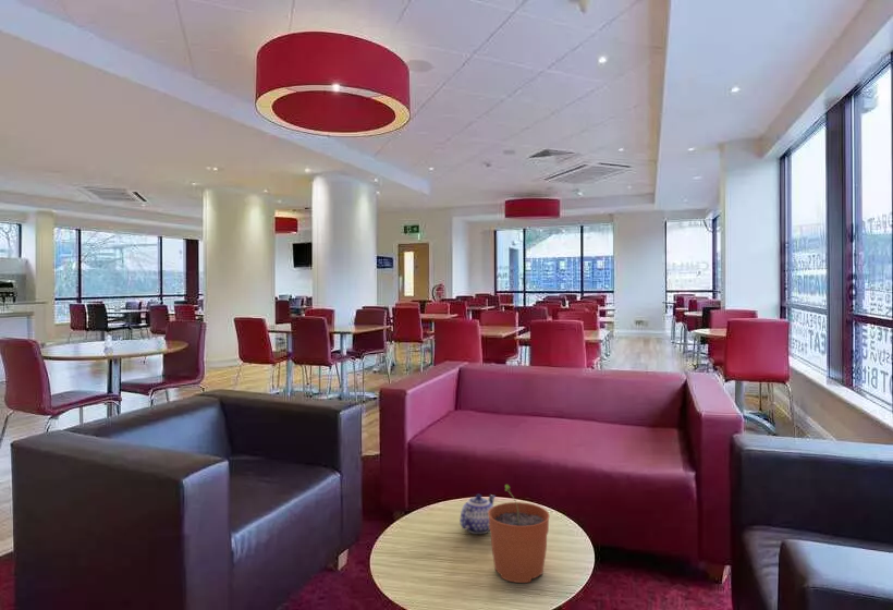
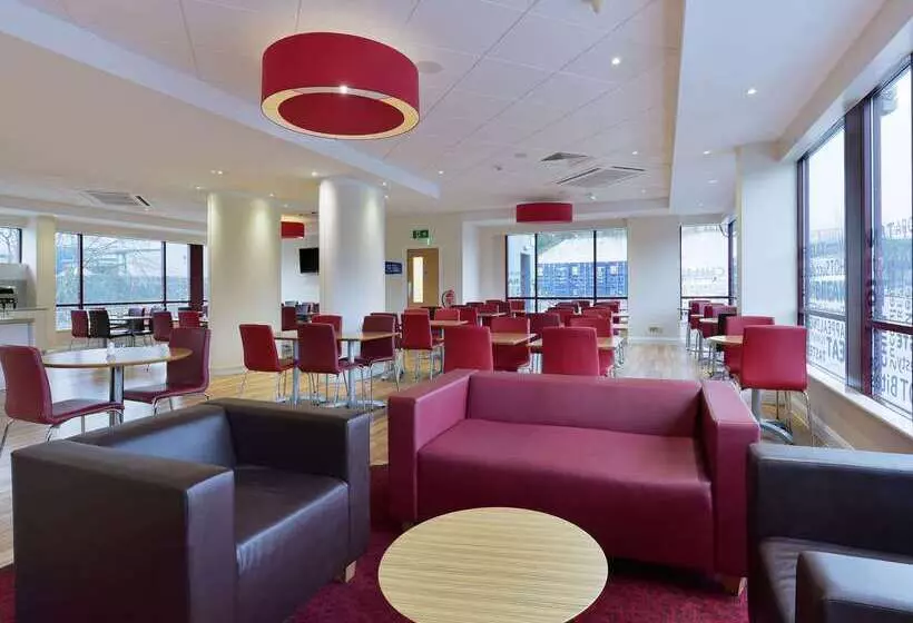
- teapot [458,493,497,535]
- plant pot [488,484,551,584]
